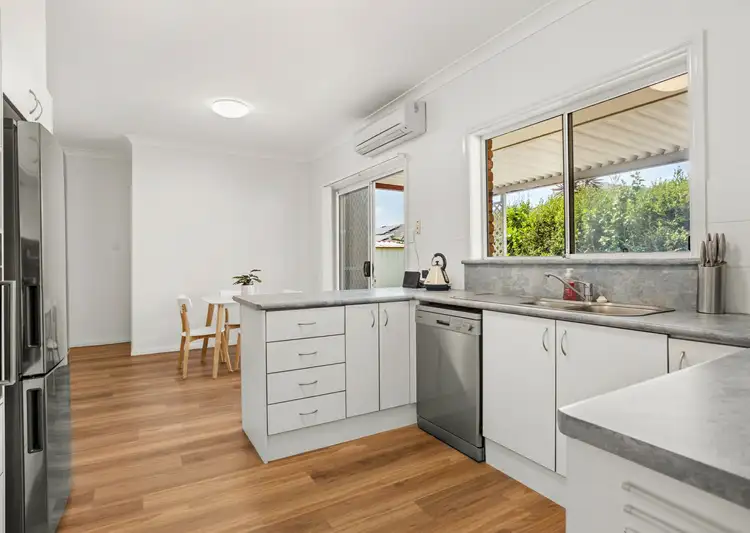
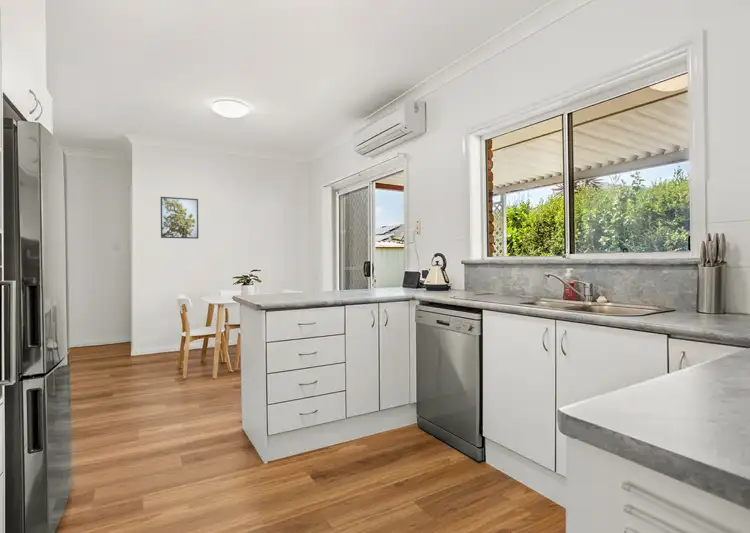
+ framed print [160,196,199,240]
